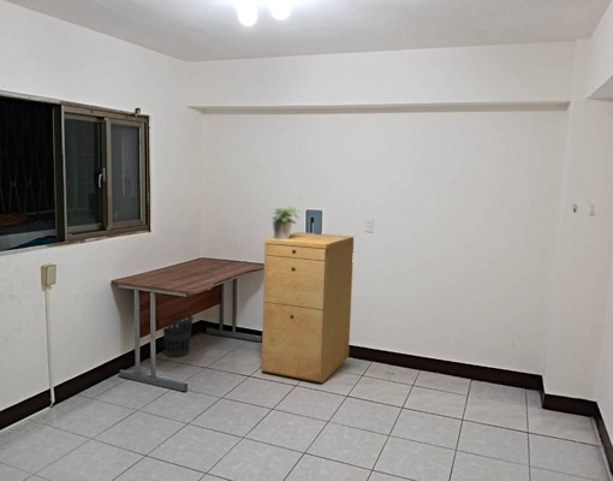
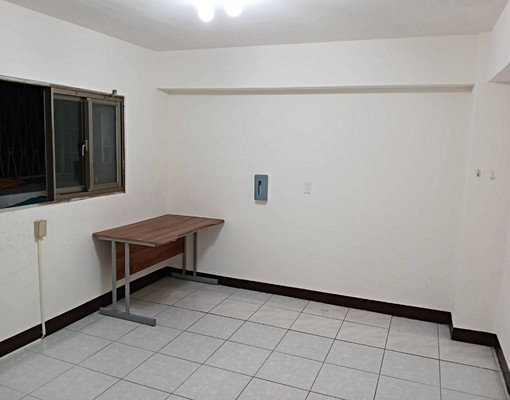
- filing cabinet [261,231,355,384]
- potted plant [270,203,300,239]
- wastebasket [162,314,195,357]
